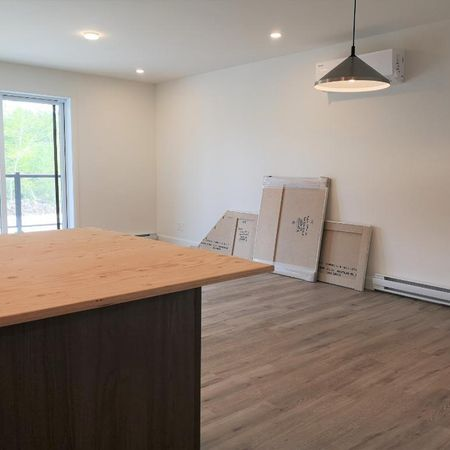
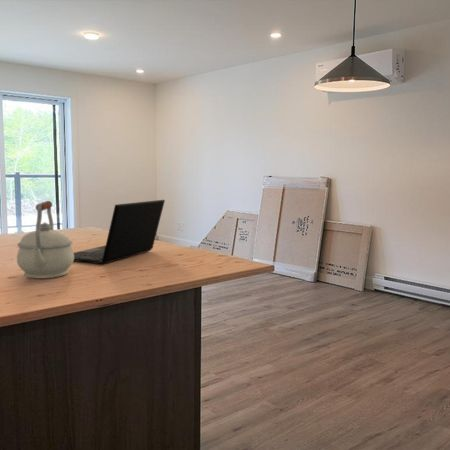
+ kettle [16,200,74,279]
+ laptop [73,199,166,265]
